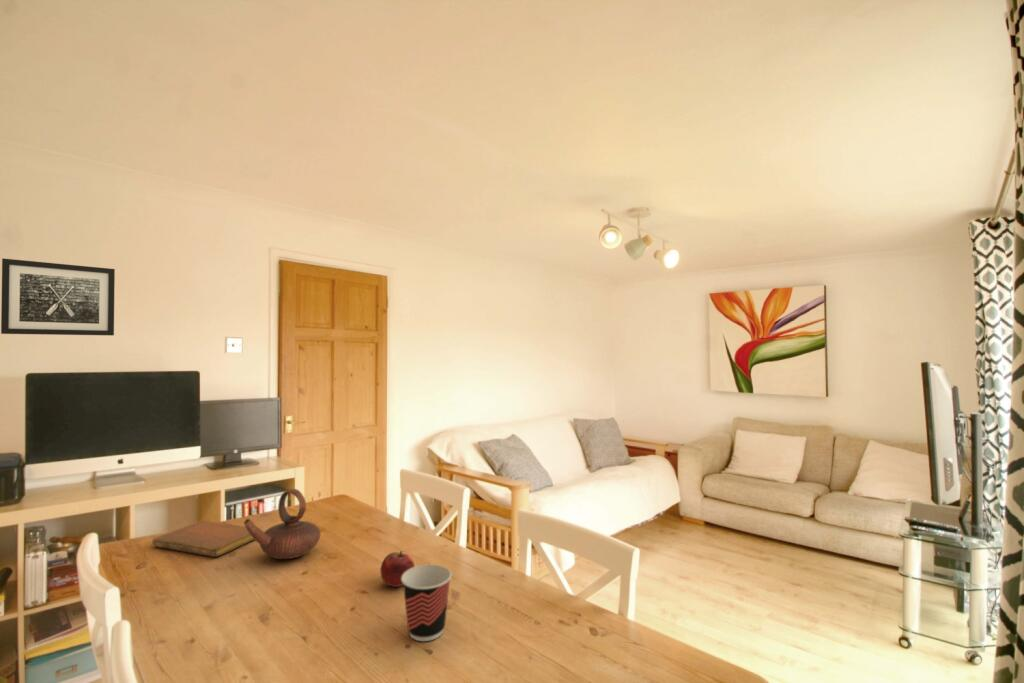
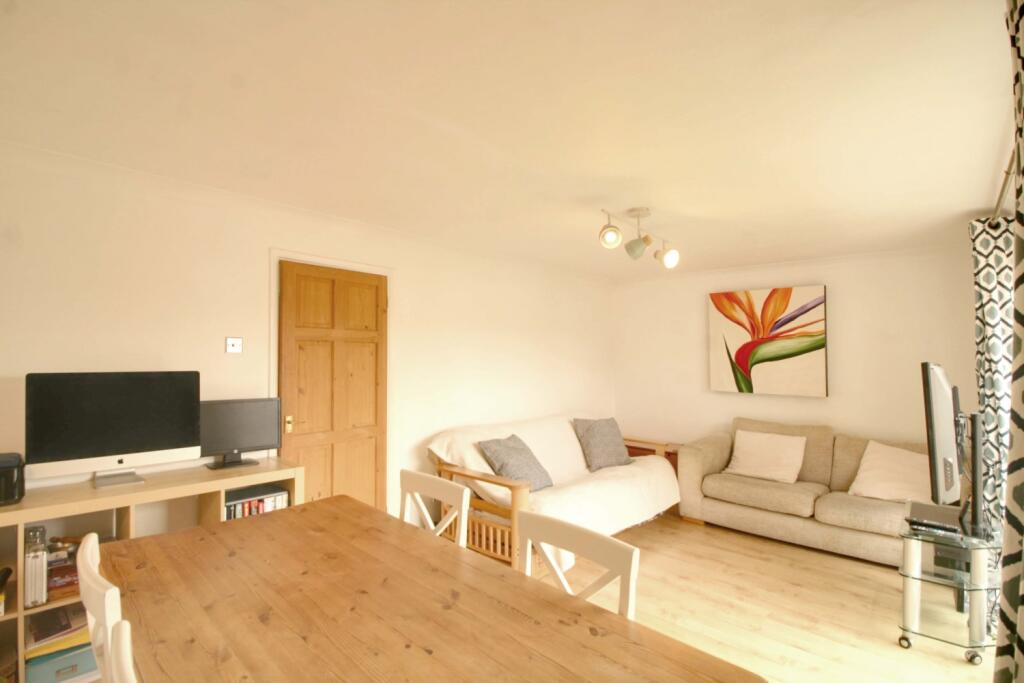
- notebook [152,520,262,558]
- cup [401,564,452,642]
- fruit [379,550,415,588]
- wall art [0,257,116,336]
- teapot [243,488,322,560]
